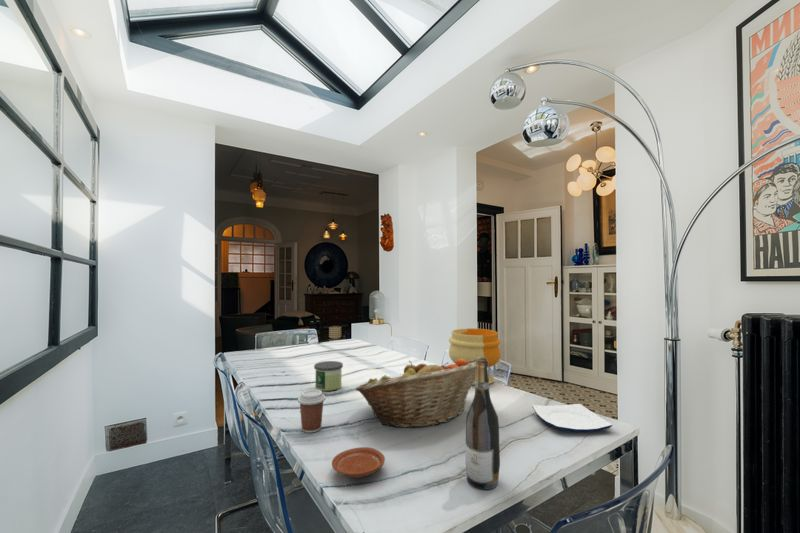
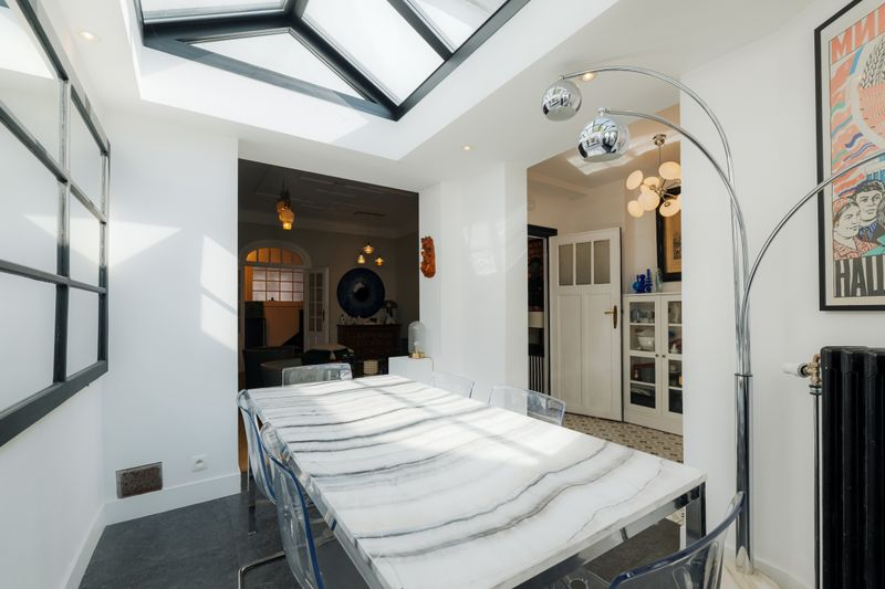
- fruit basket [355,358,477,429]
- wine bottle [464,357,501,490]
- plate [331,446,386,479]
- candle [313,360,344,392]
- footed bowl [448,327,502,386]
- coffee cup [297,388,326,434]
- plate [531,403,613,433]
